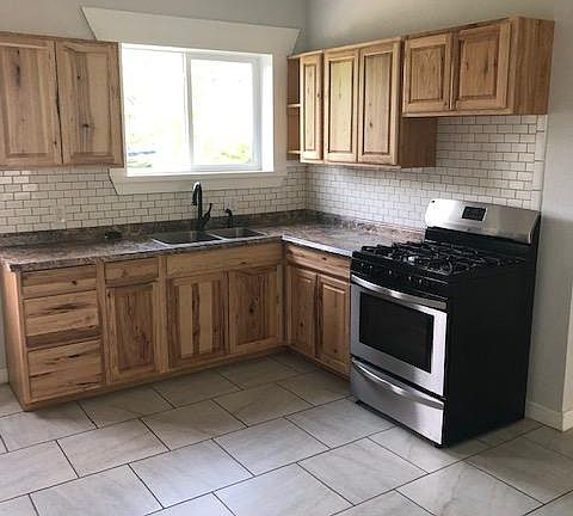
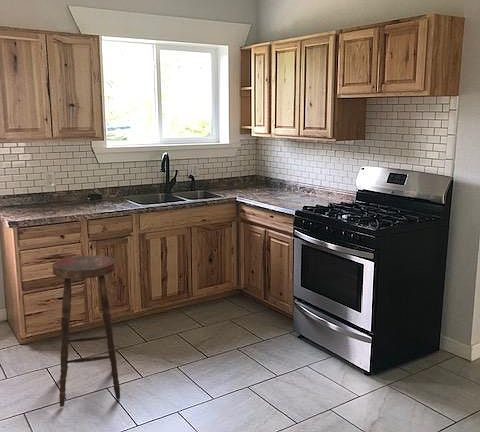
+ bar stool [51,254,121,408]
